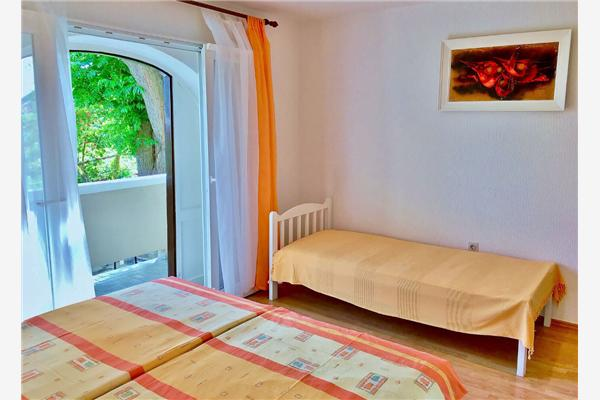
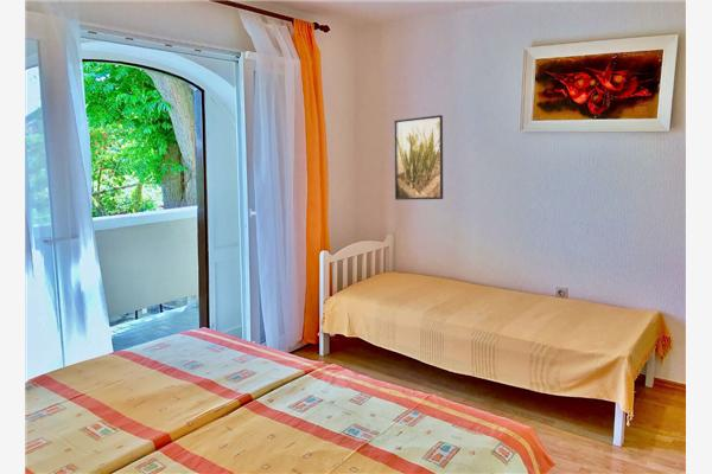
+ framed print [393,114,444,201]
